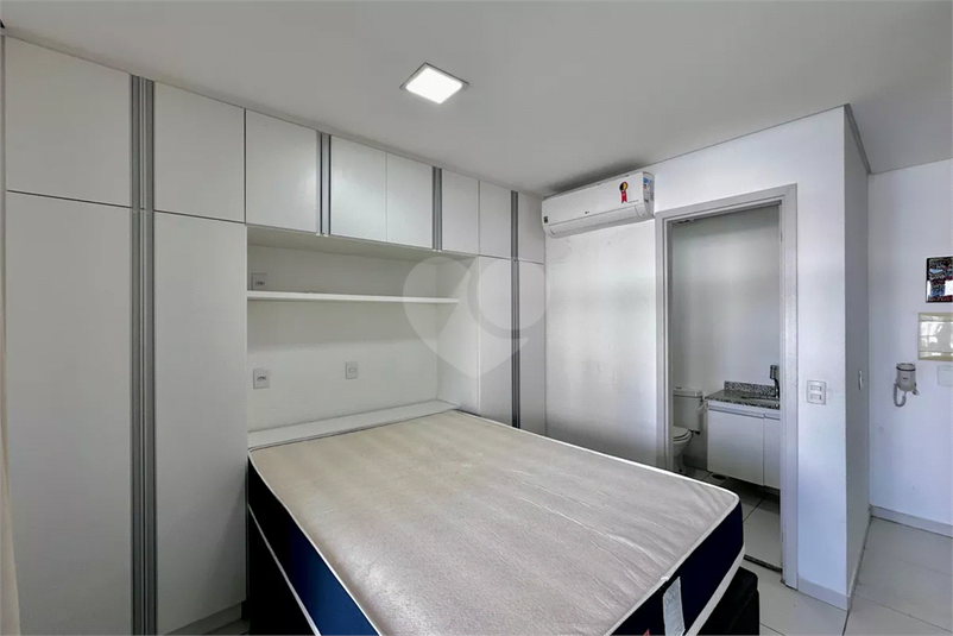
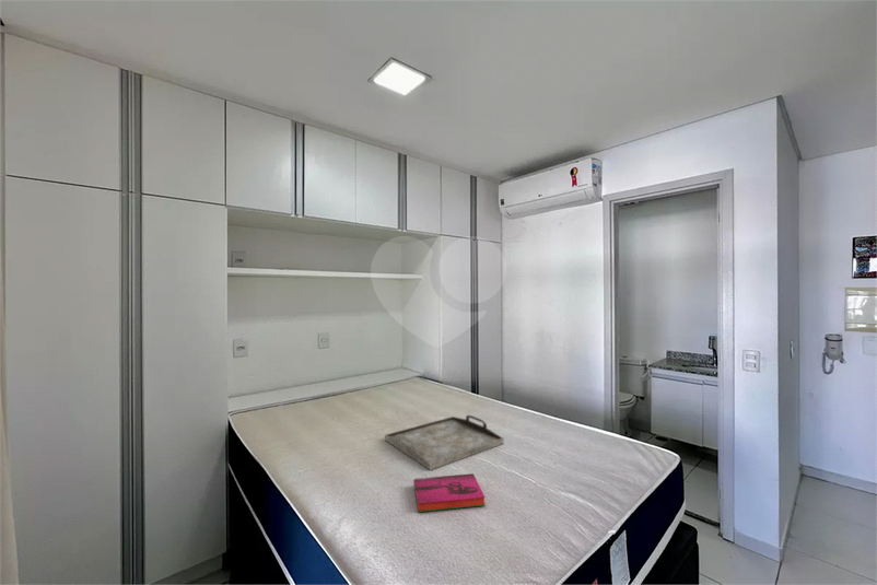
+ serving tray [384,414,505,471]
+ hardback book [413,472,487,513]
